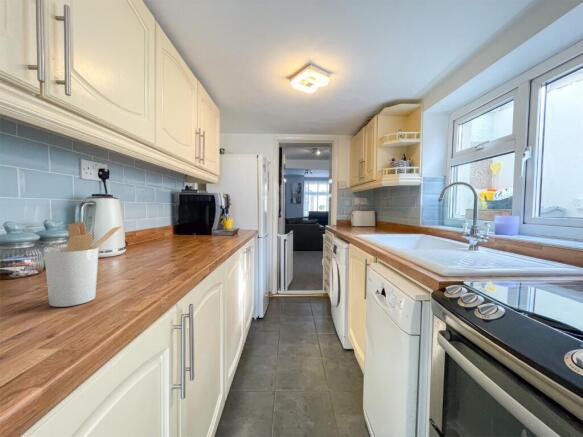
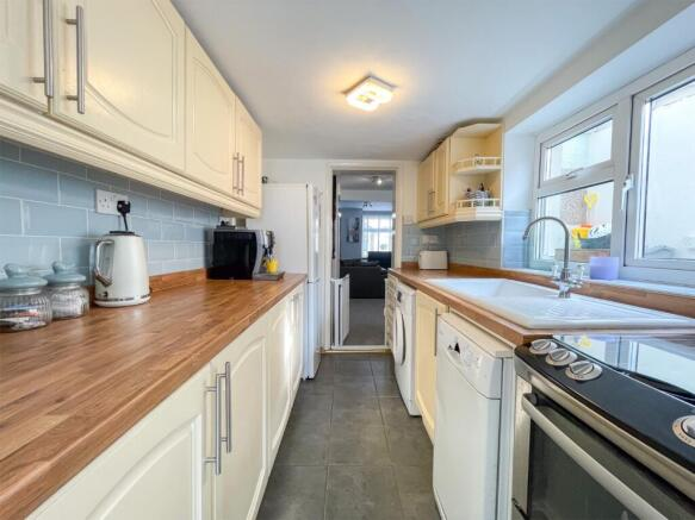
- utensil holder [43,221,123,308]
